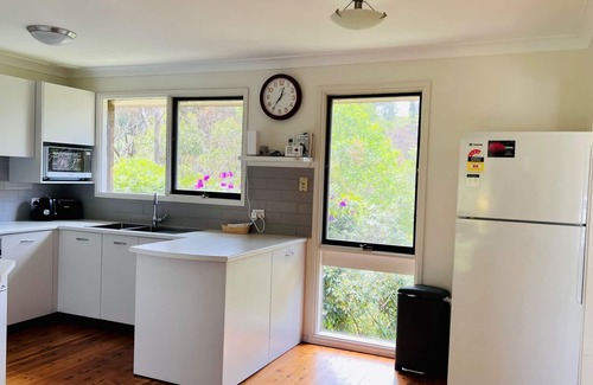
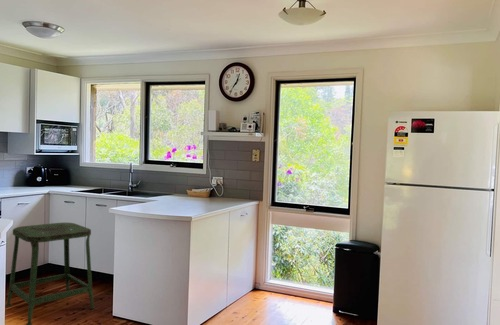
+ stool [5,222,96,325]
